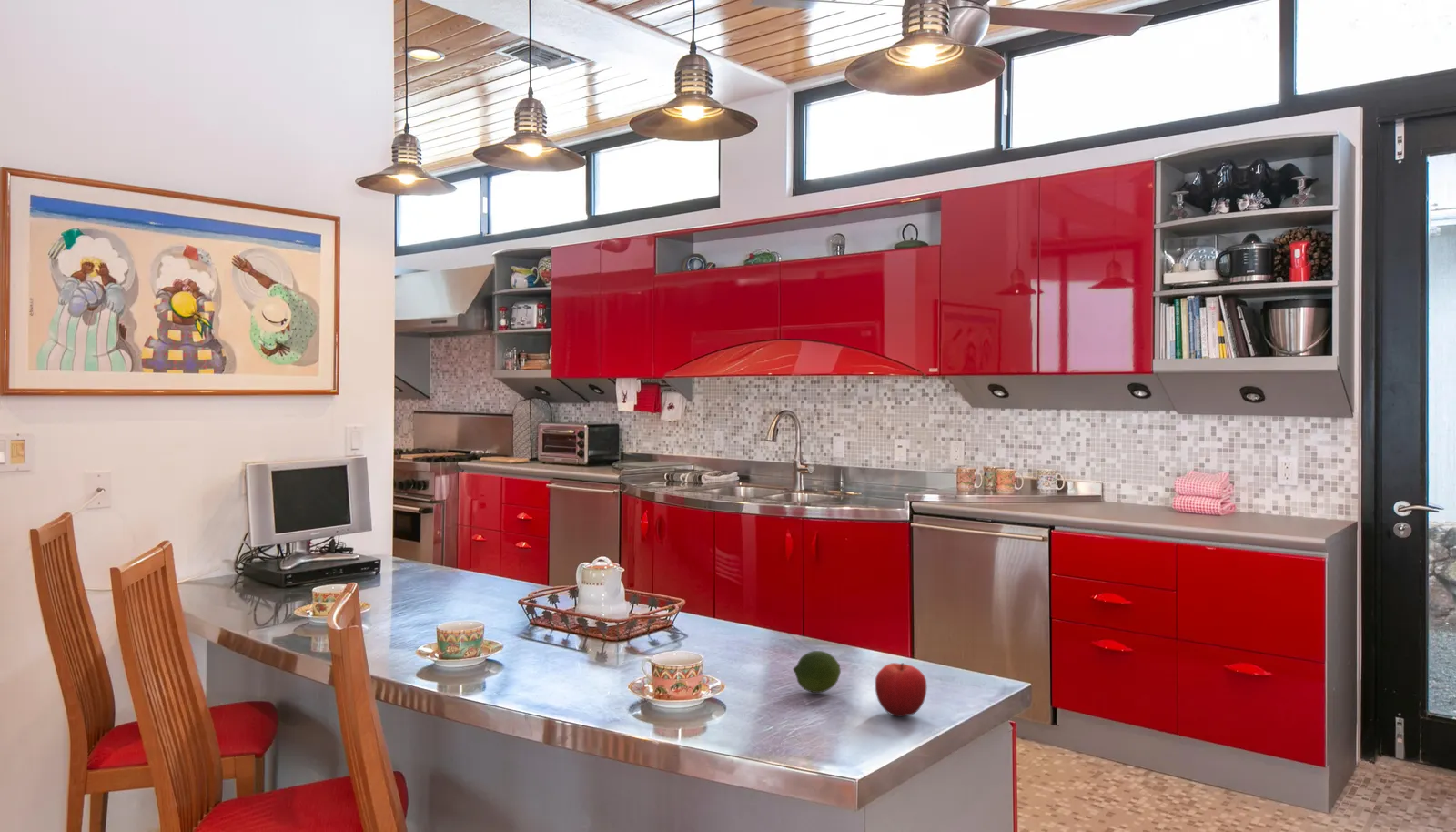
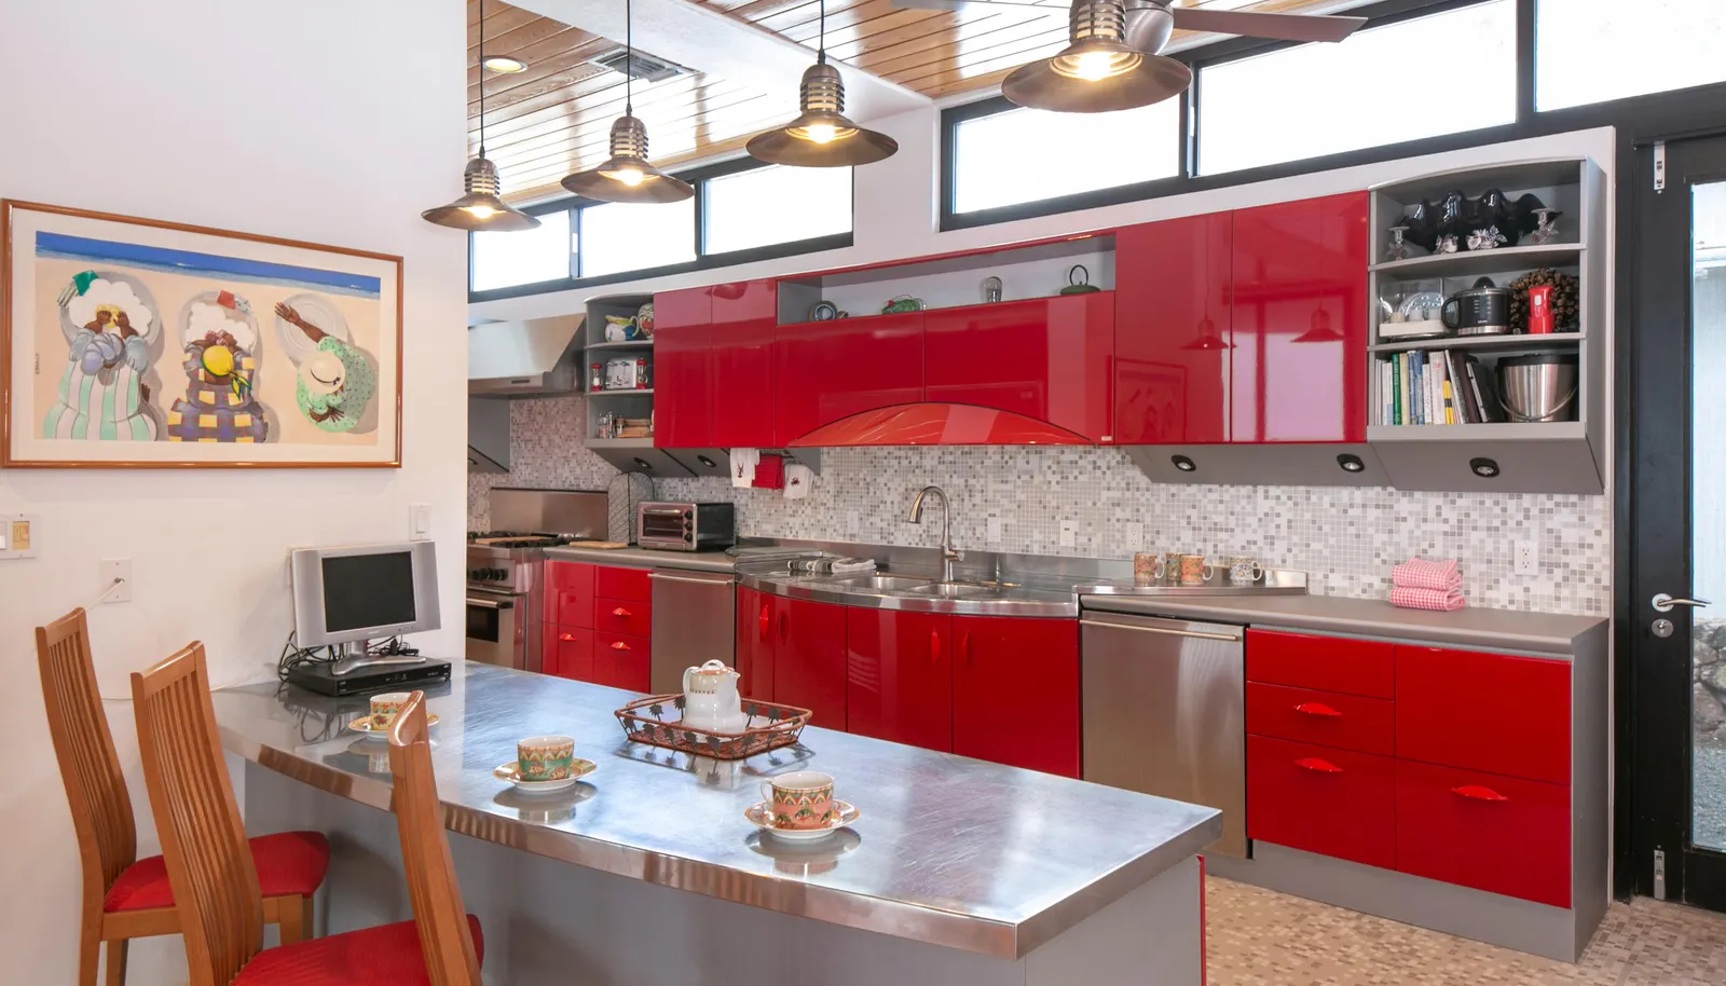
- fruit [875,662,928,717]
- fruit [793,650,842,694]
